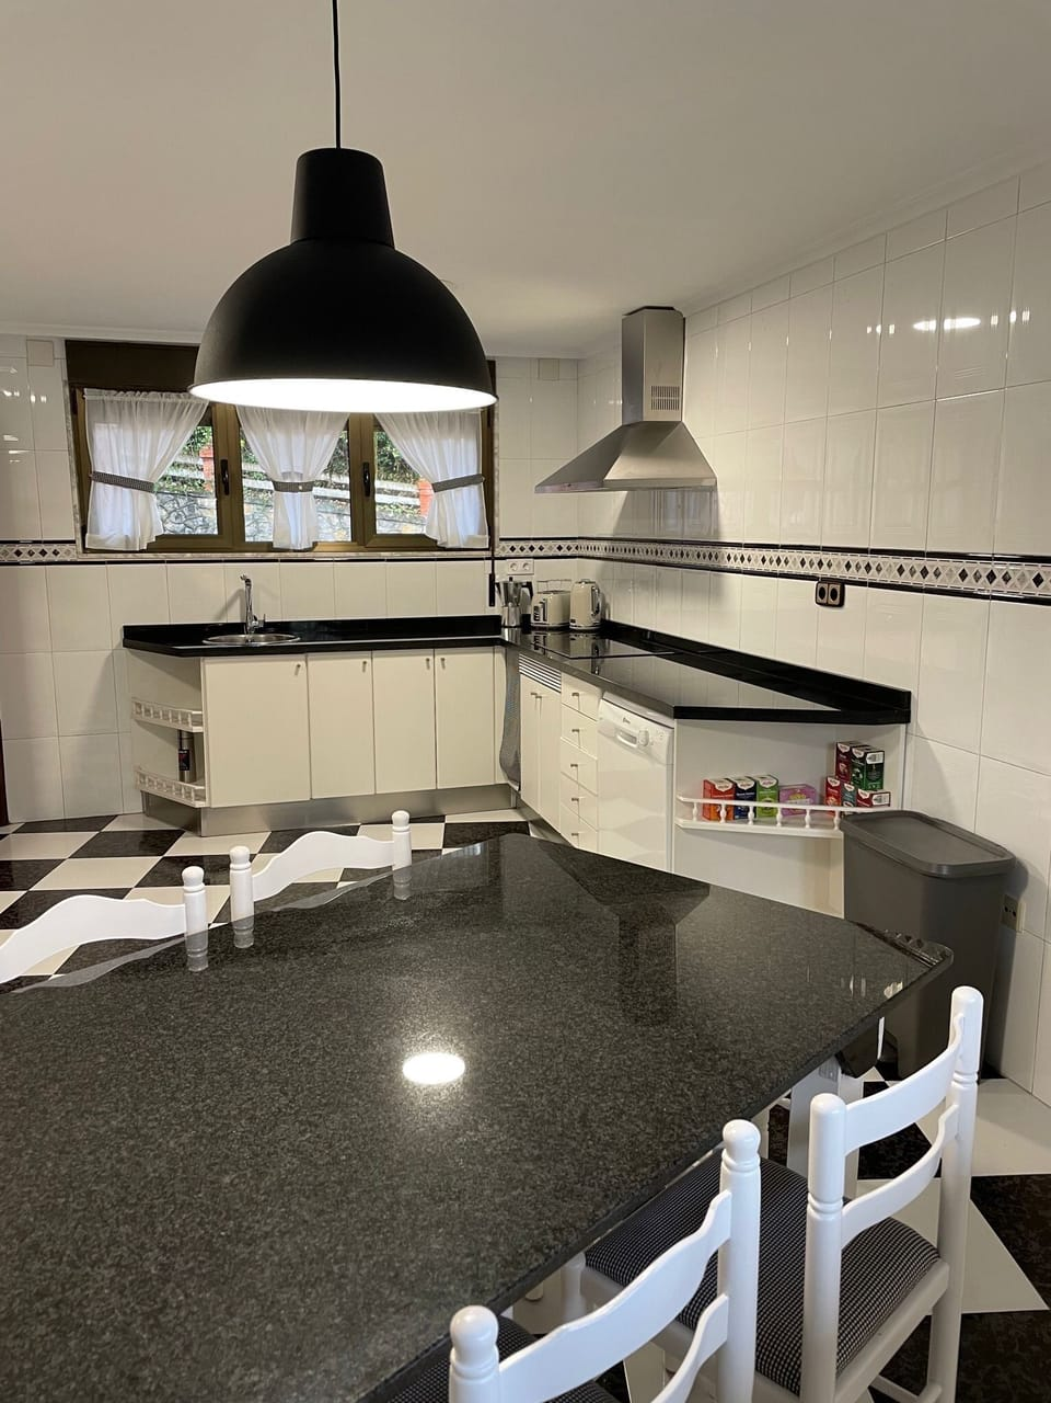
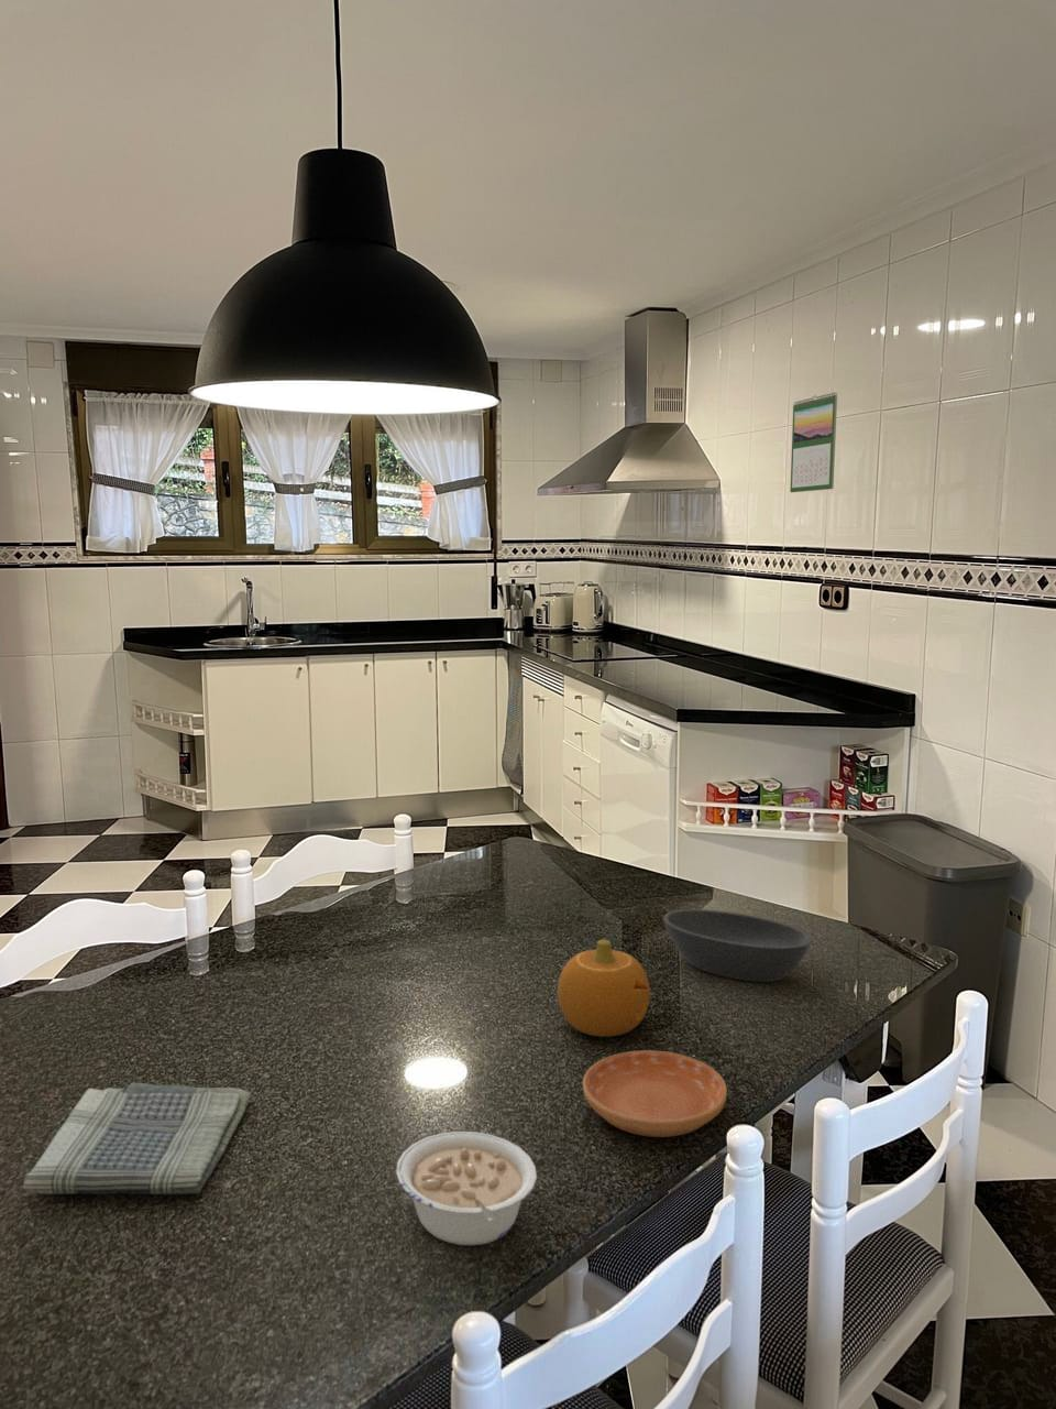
+ bowl [662,909,813,983]
+ fruit [557,937,651,1038]
+ dish towel [22,1082,252,1196]
+ saucer [582,1050,728,1138]
+ calendar [789,392,839,494]
+ legume [395,1131,538,1246]
